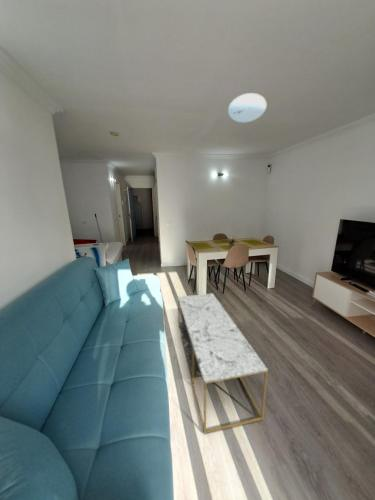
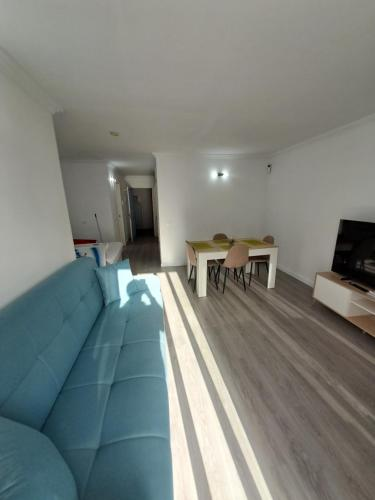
- coffee table [177,292,269,435]
- ceiling light [227,92,267,123]
